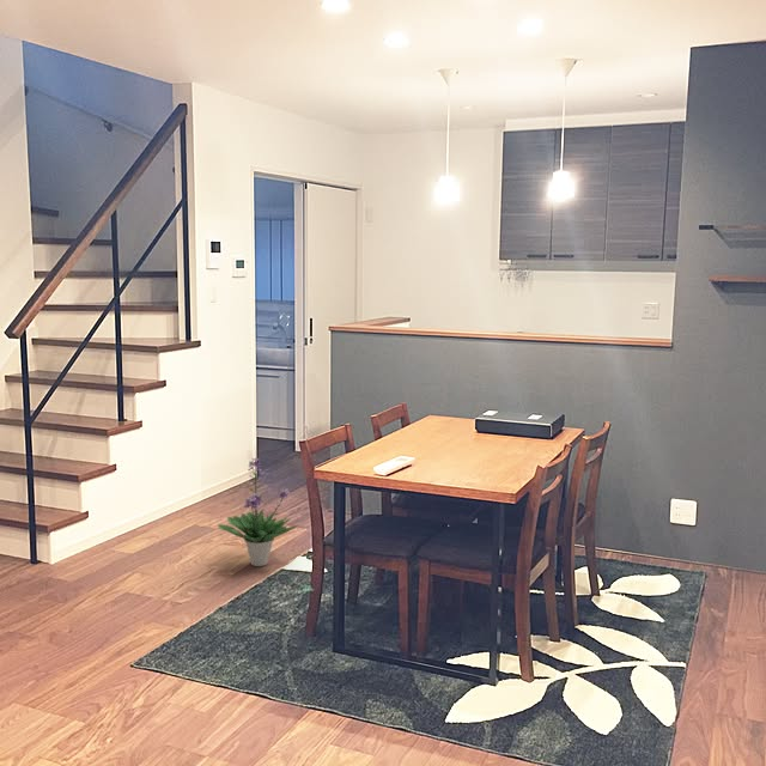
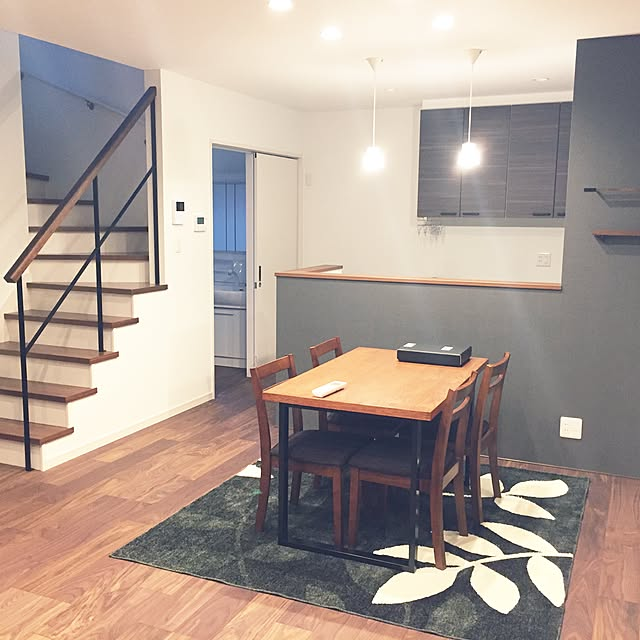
- potted plant [217,456,299,567]
